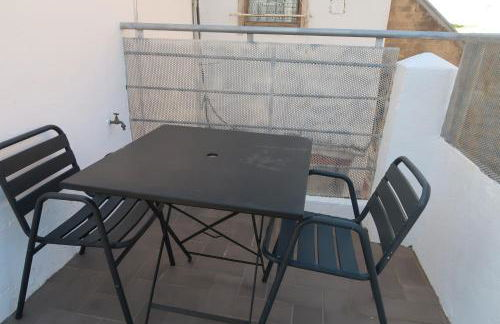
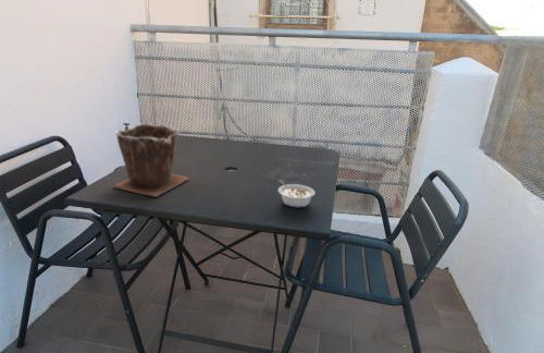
+ legume [277,179,317,208]
+ plant pot [112,123,190,198]
